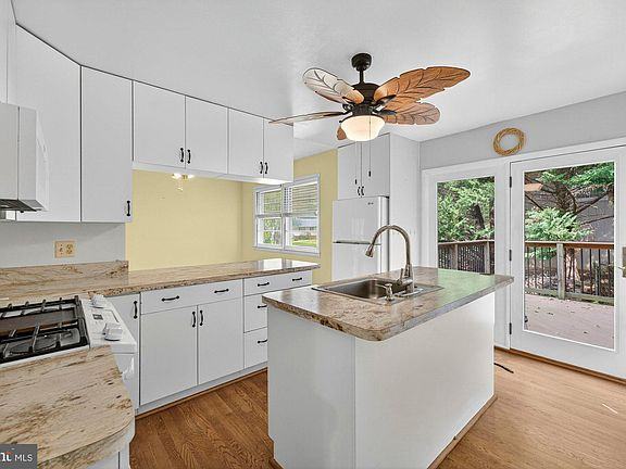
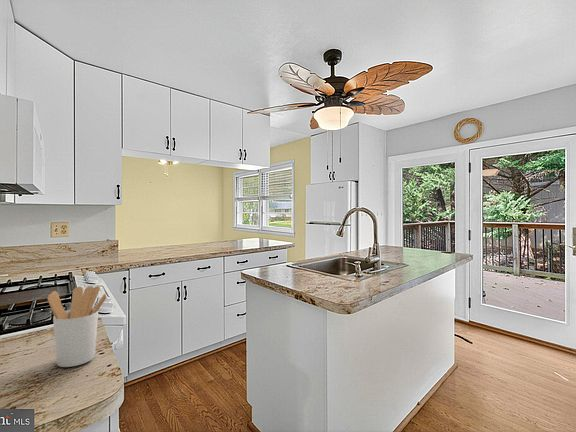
+ utensil holder [47,285,108,368]
